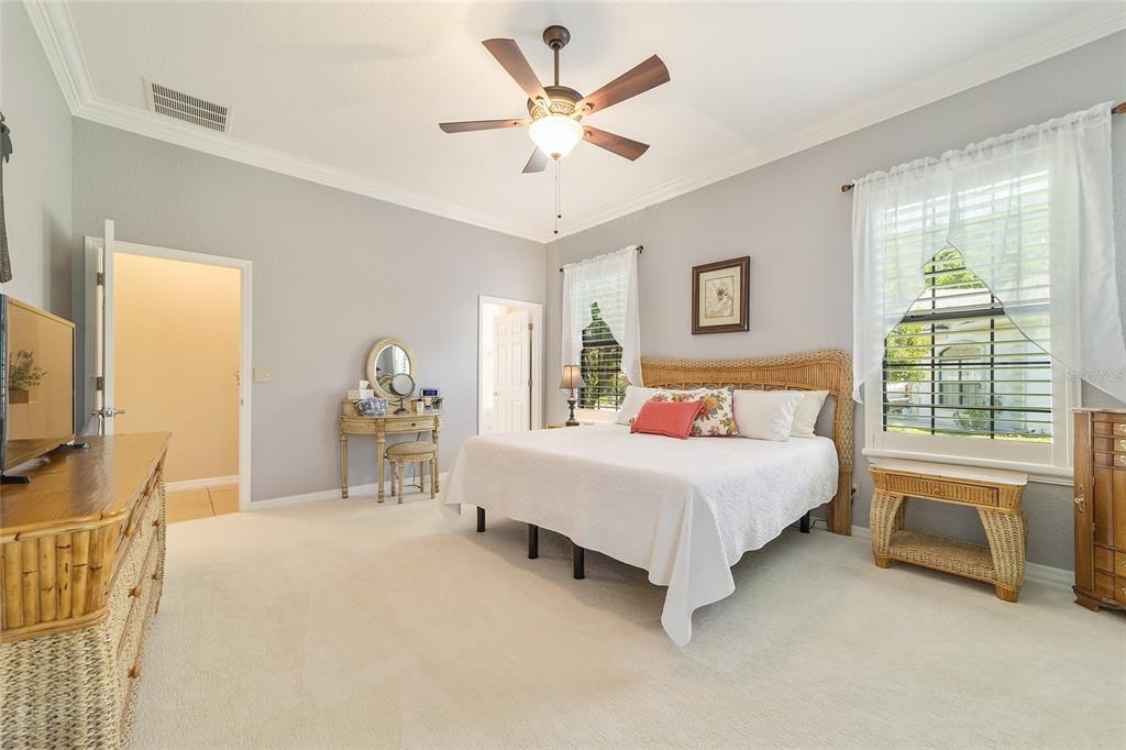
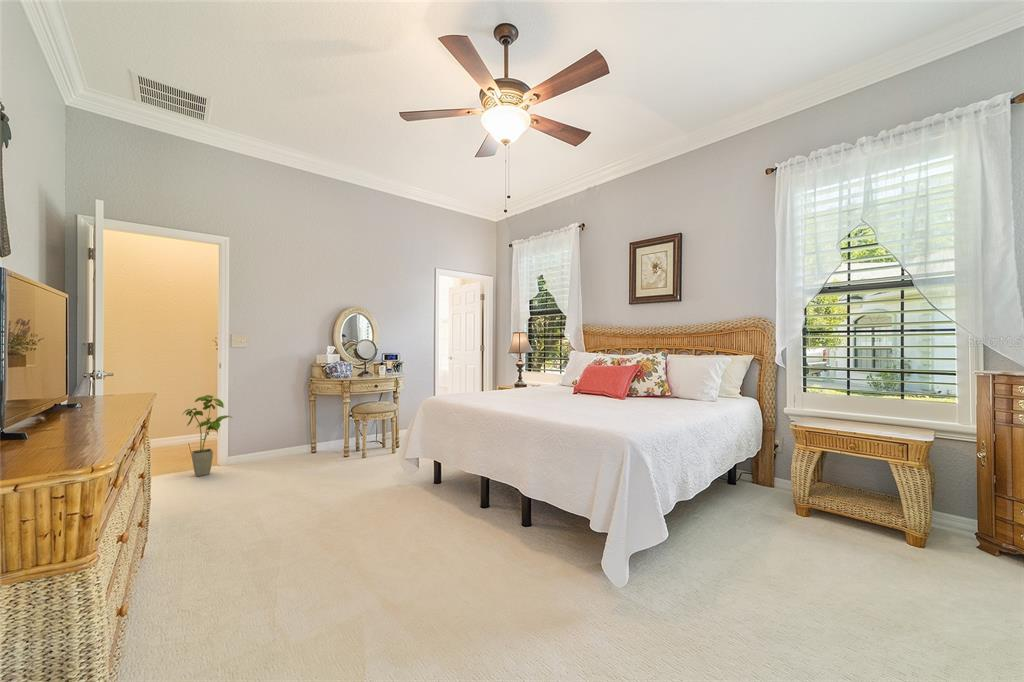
+ house plant [181,394,233,477]
